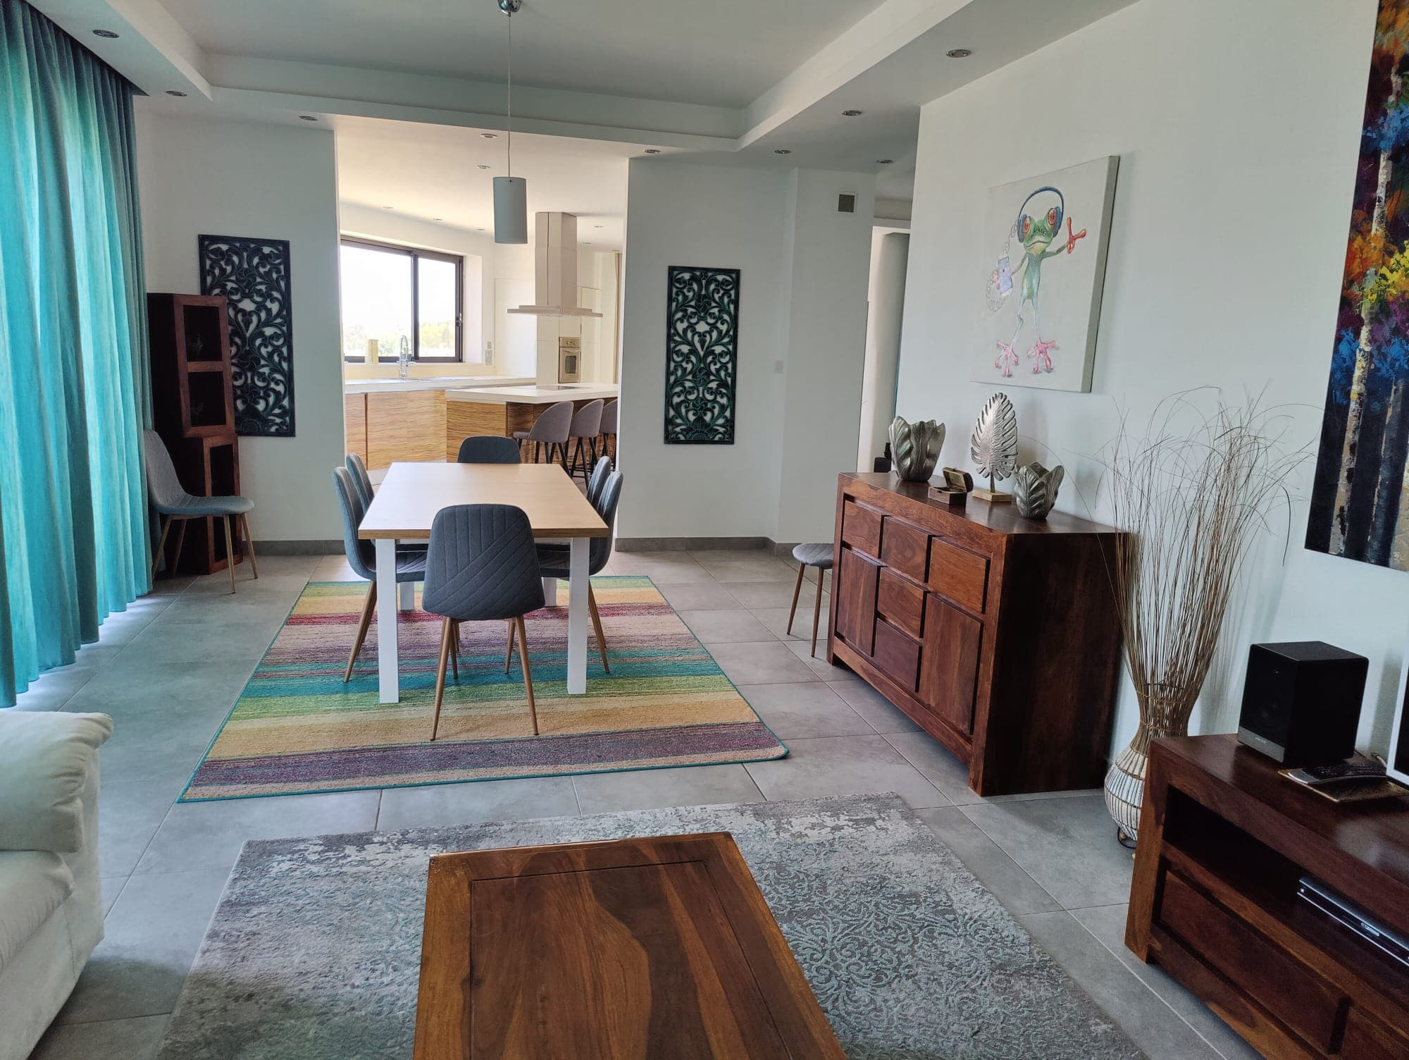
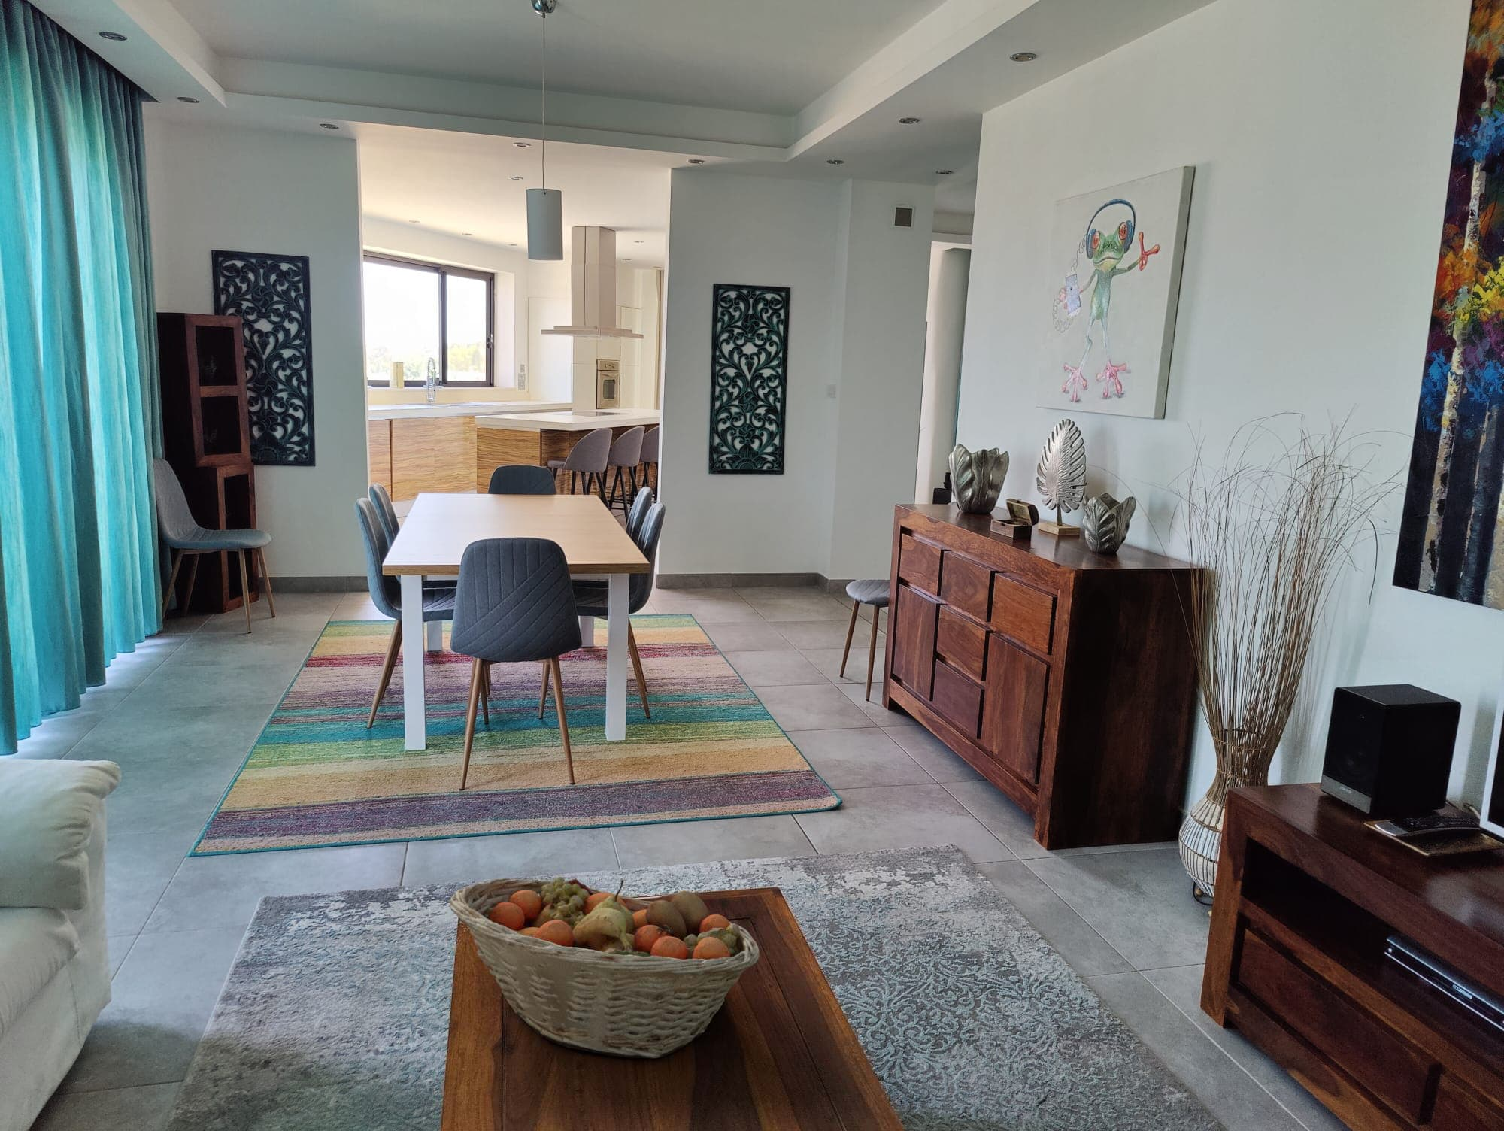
+ fruit basket [449,876,760,1059]
